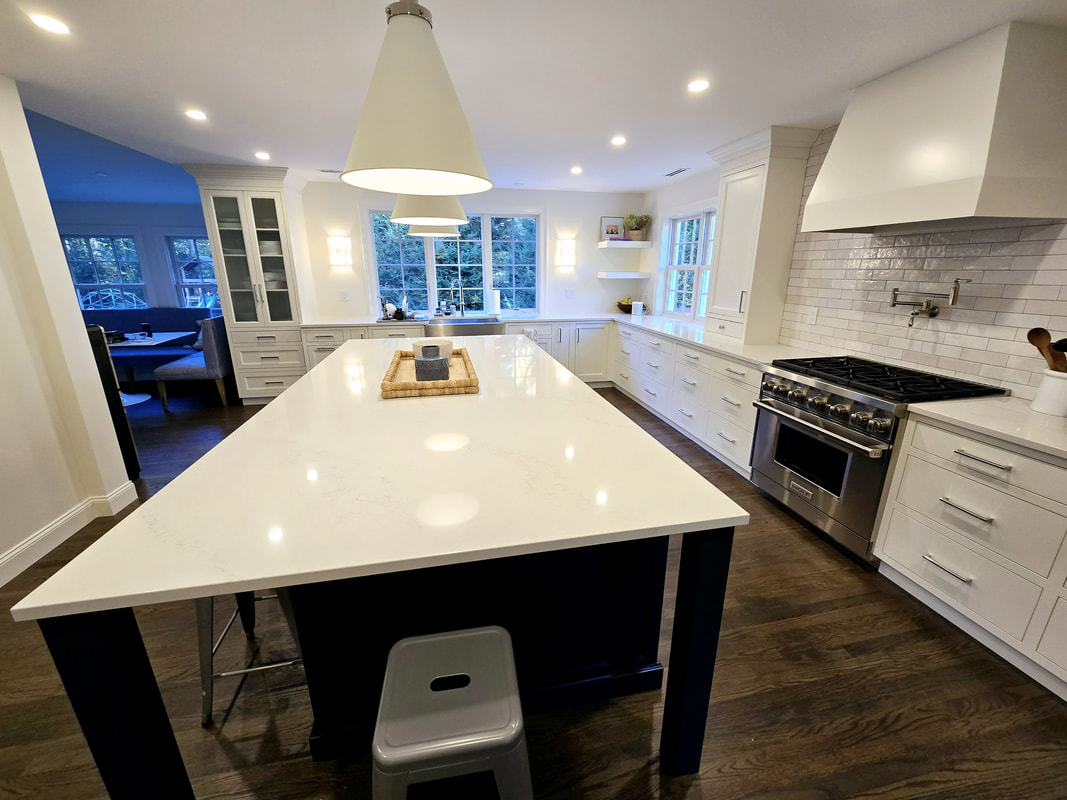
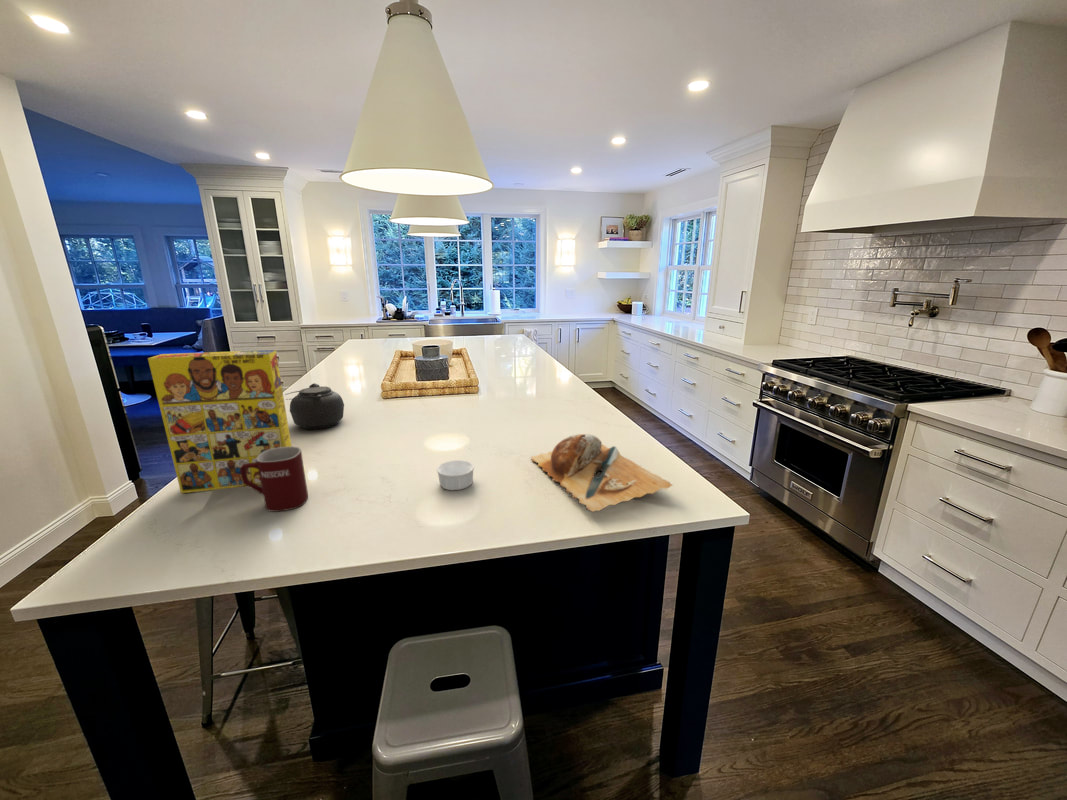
+ mug [240,446,309,513]
+ teapot [284,383,345,431]
+ cereal box [147,349,293,494]
+ chopping board [529,433,674,513]
+ ramekin [436,459,475,491]
